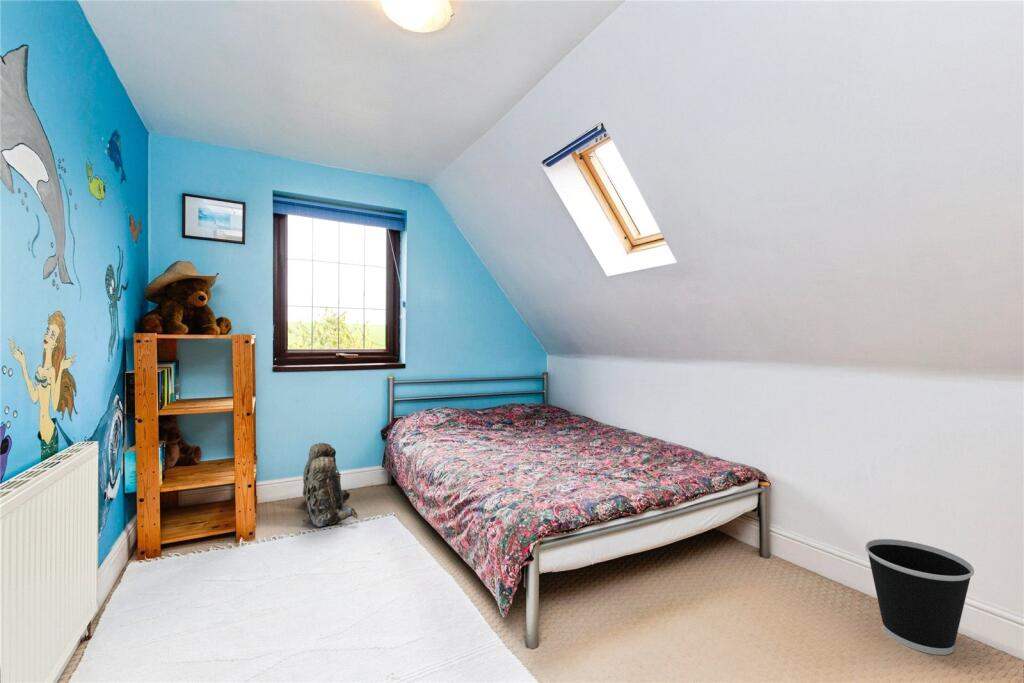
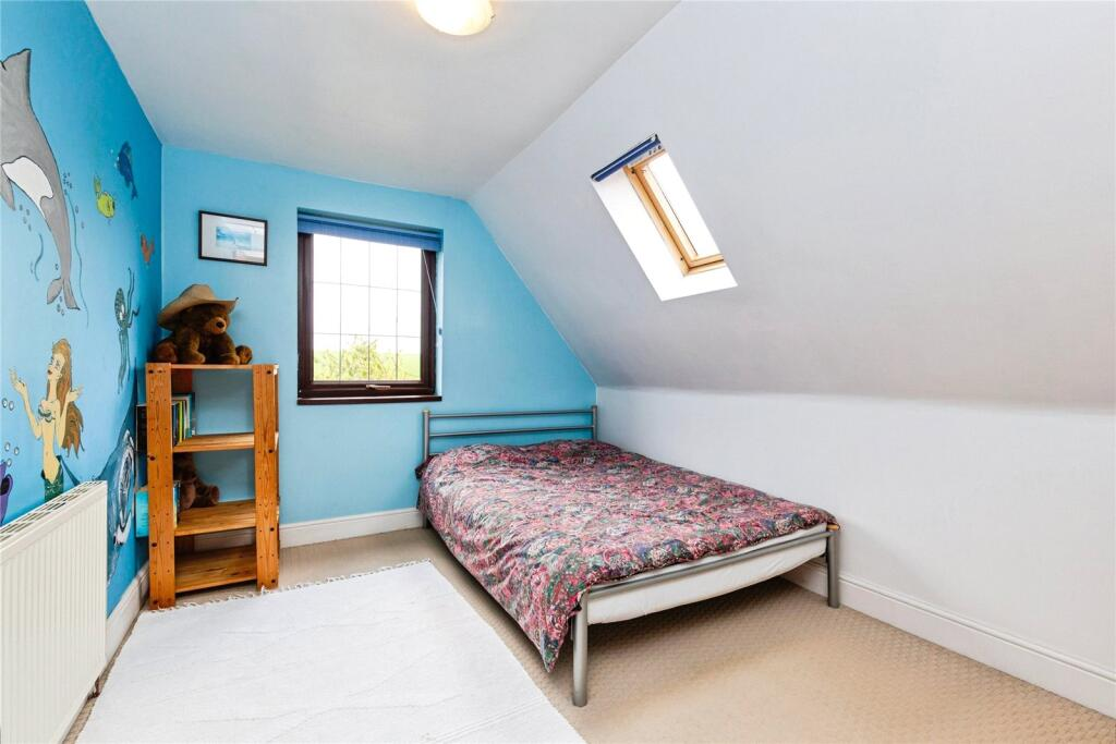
- backpack [302,442,359,528]
- wastebasket [864,538,975,656]
